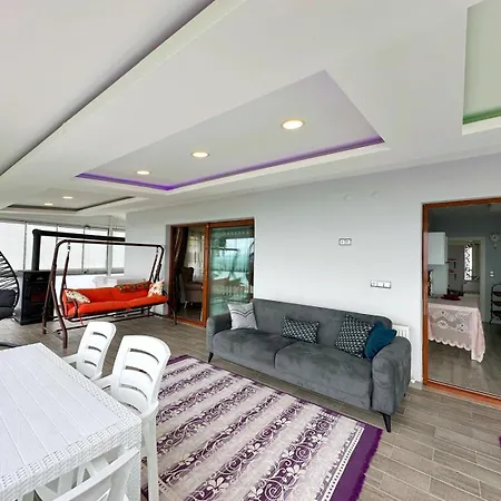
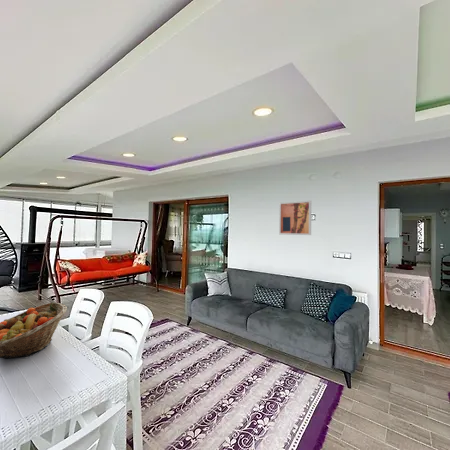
+ fruit basket [0,301,68,359]
+ wall art [278,200,312,236]
